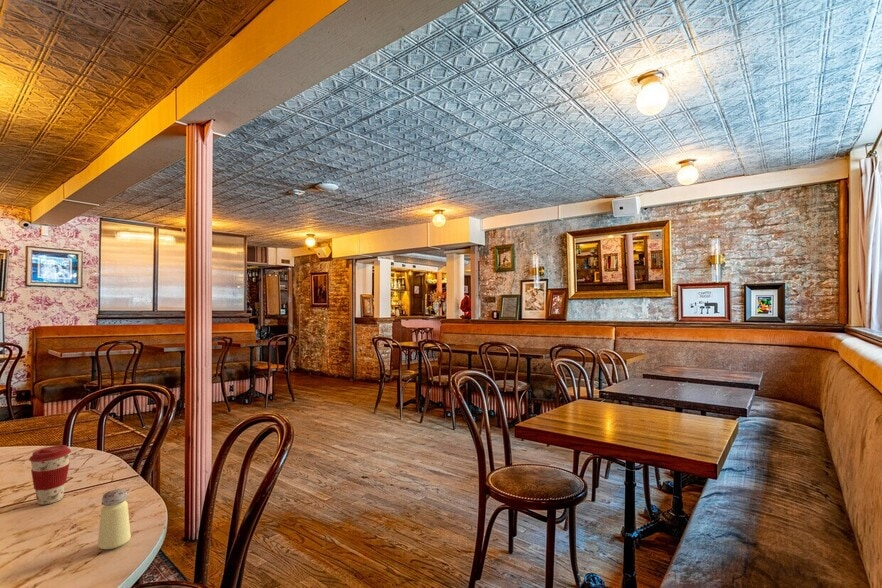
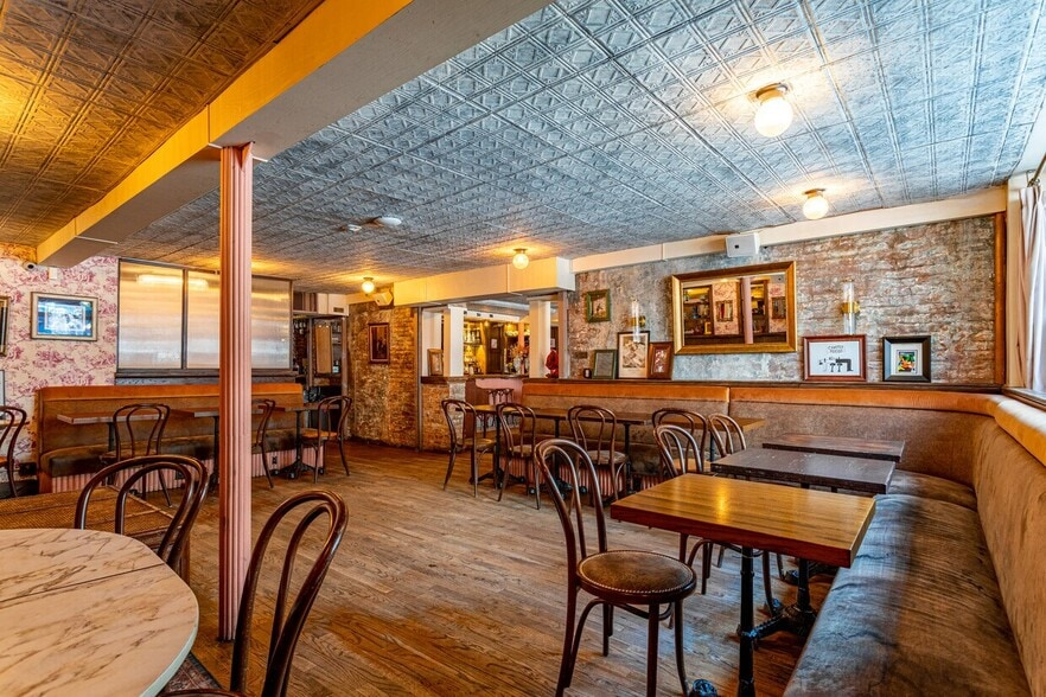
- coffee cup [28,444,72,506]
- saltshaker [97,488,132,550]
